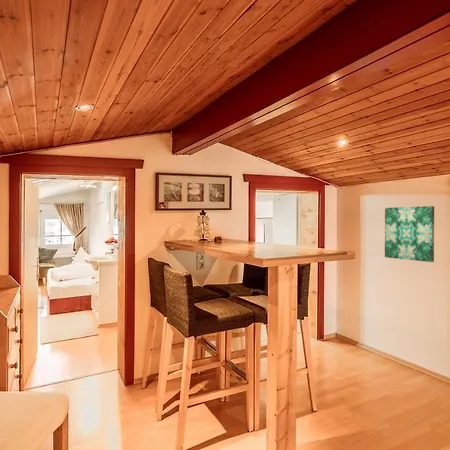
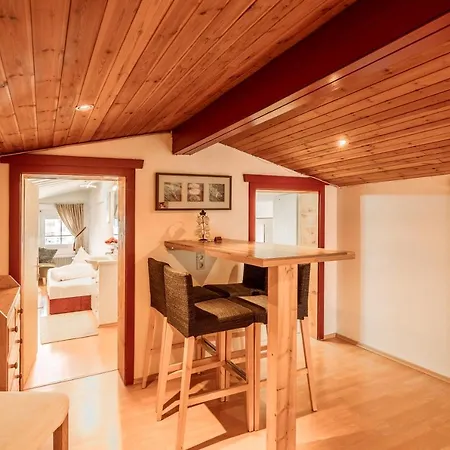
- wall art [384,205,435,263]
